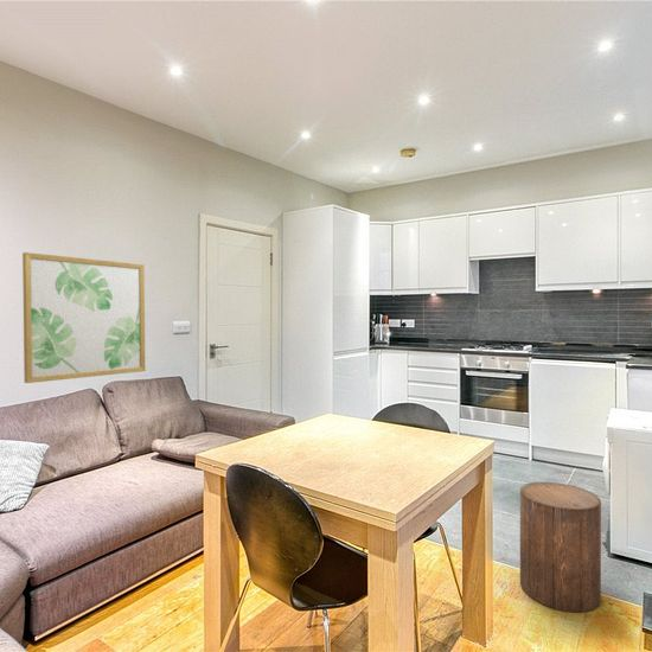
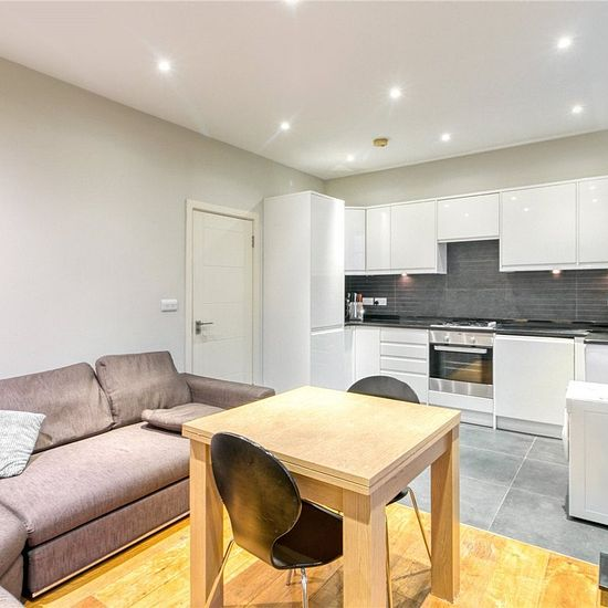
- wall art [21,251,146,384]
- stool [519,481,602,614]
